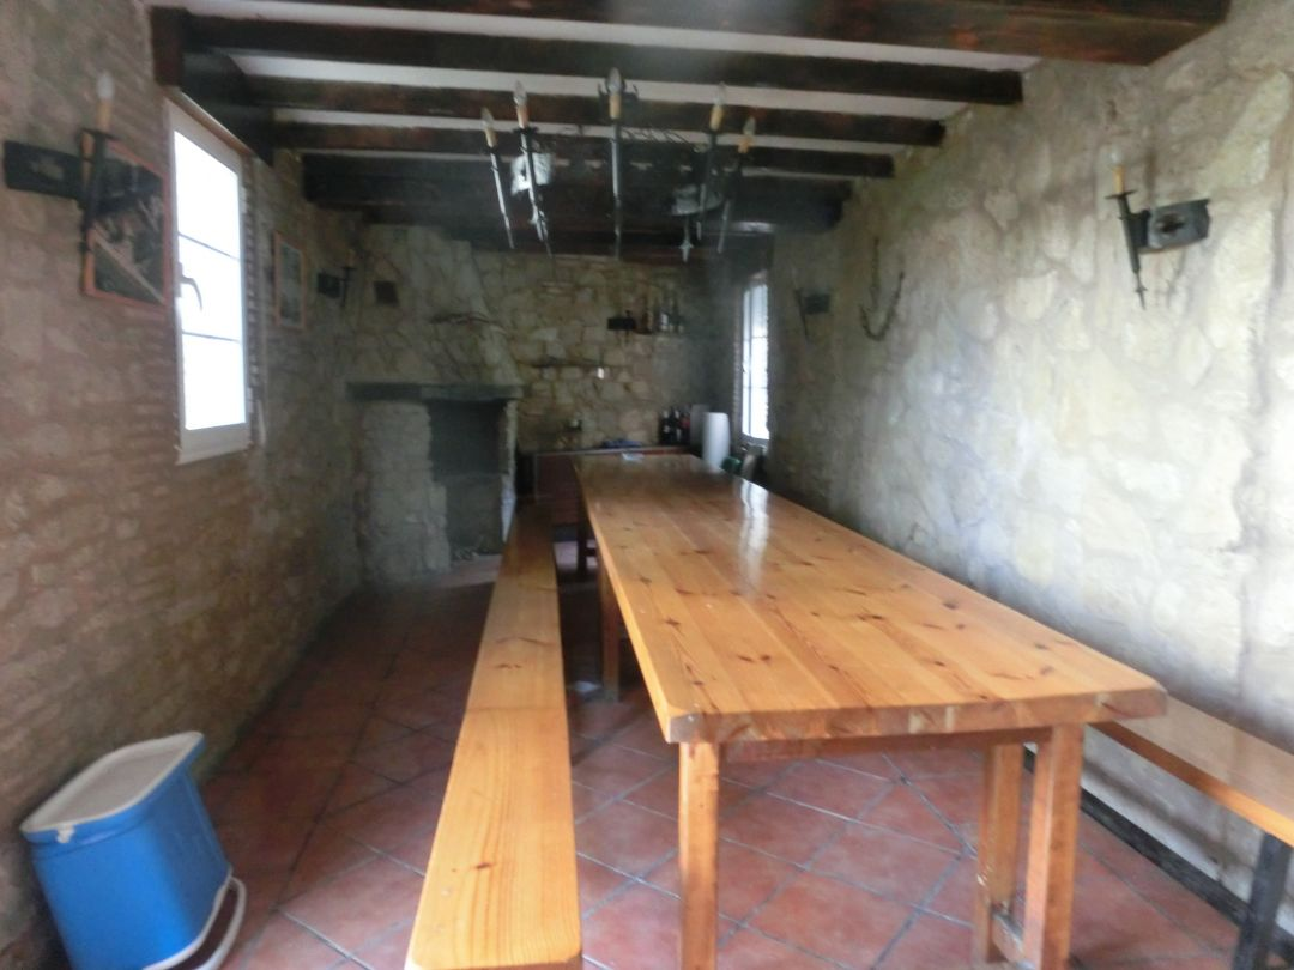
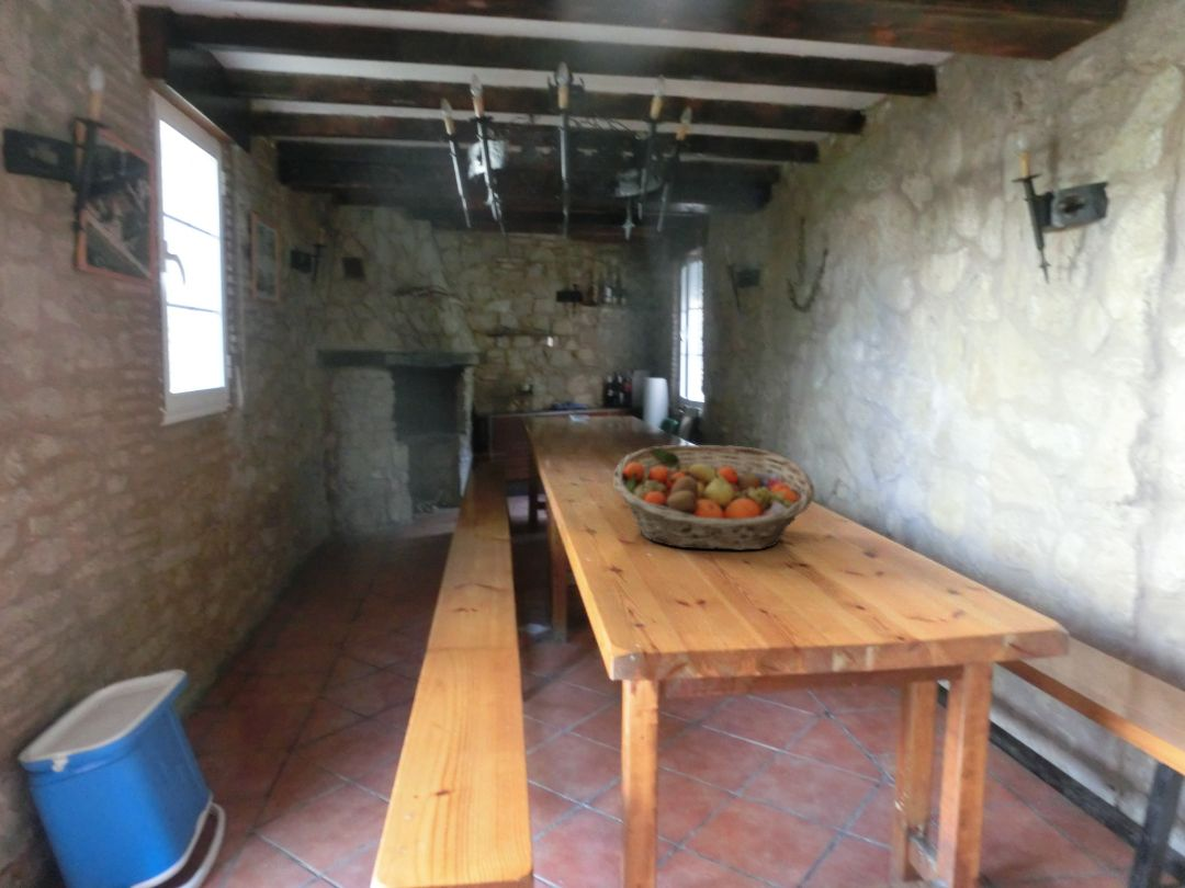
+ fruit basket [612,444,816,551]
